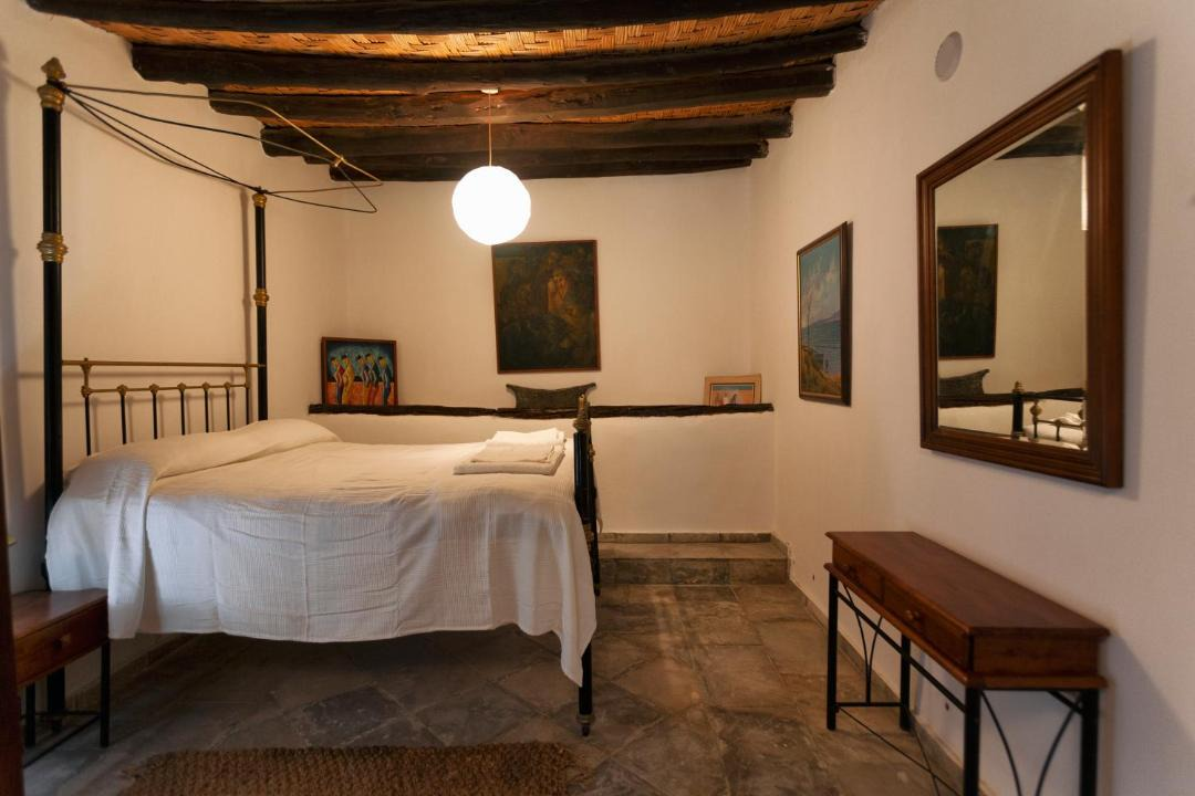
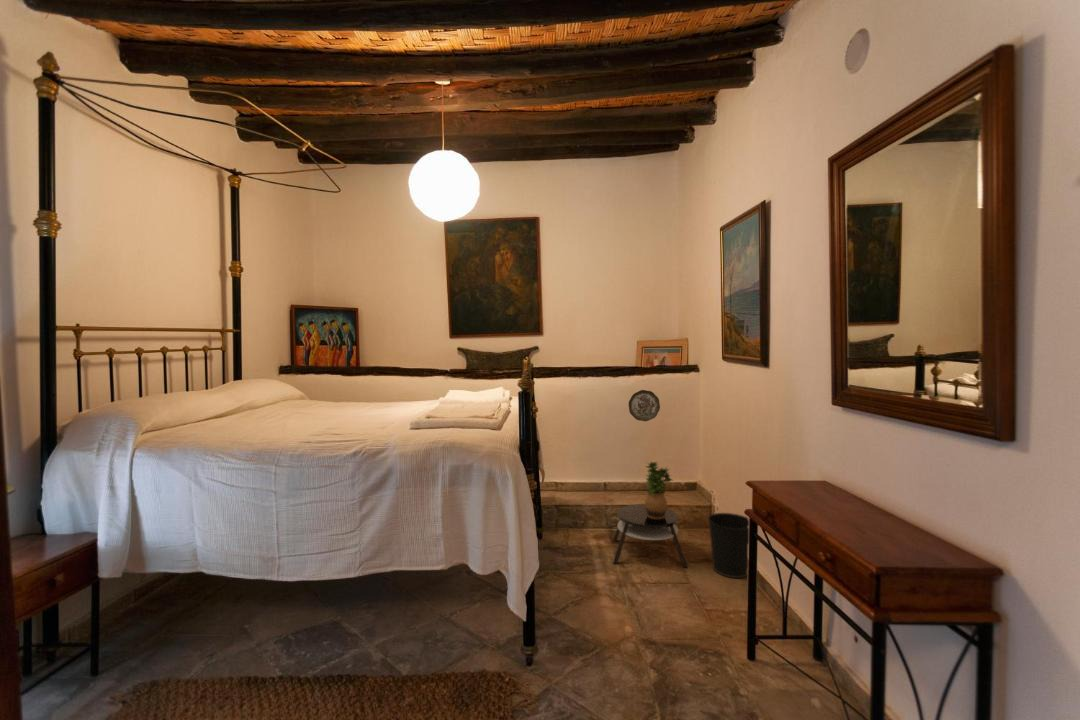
+ potted plant [644,461,673,519]
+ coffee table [611,503,689,568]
+ wastebasket [707,512,750,579]
+ decorative plate [628,389,661,422]
